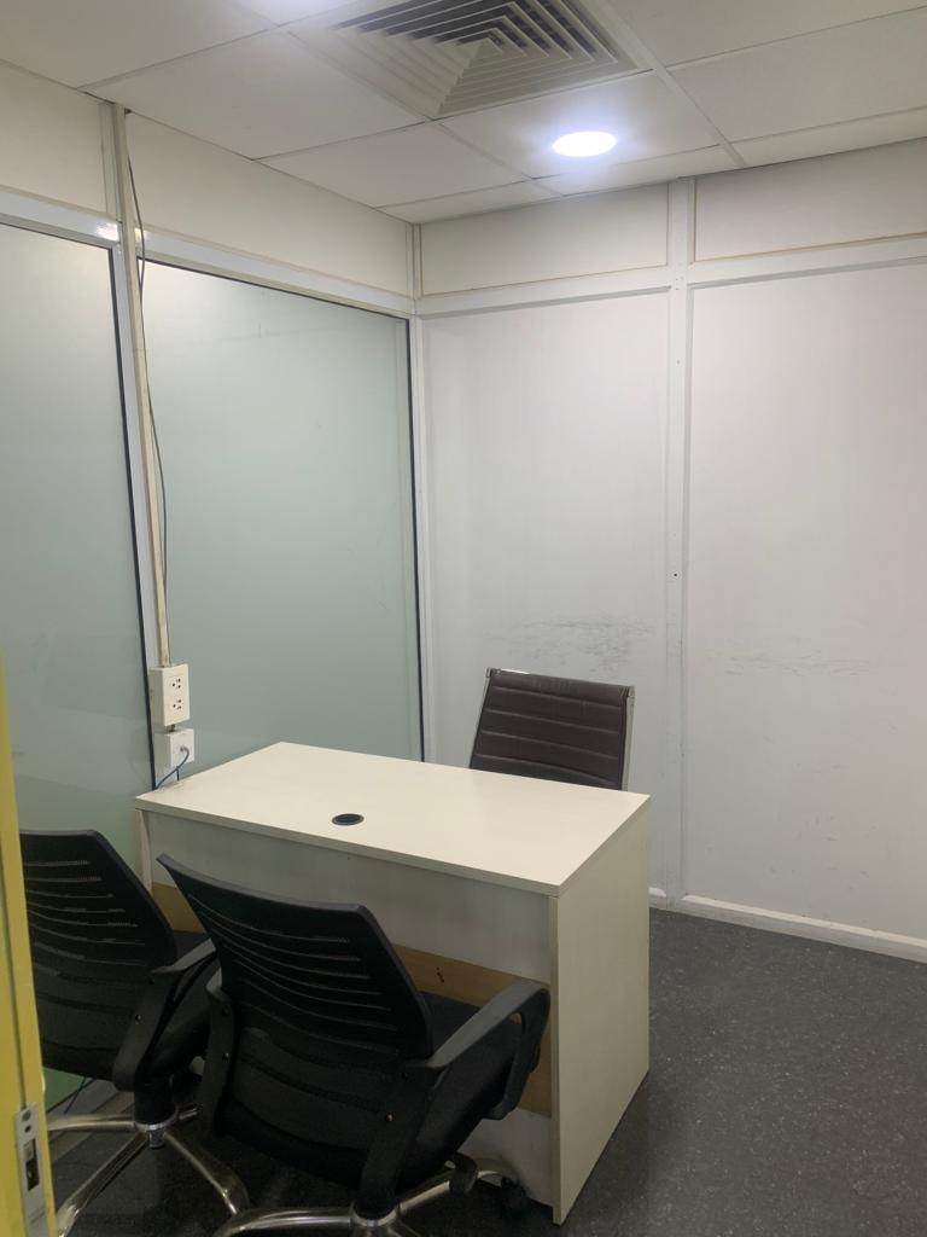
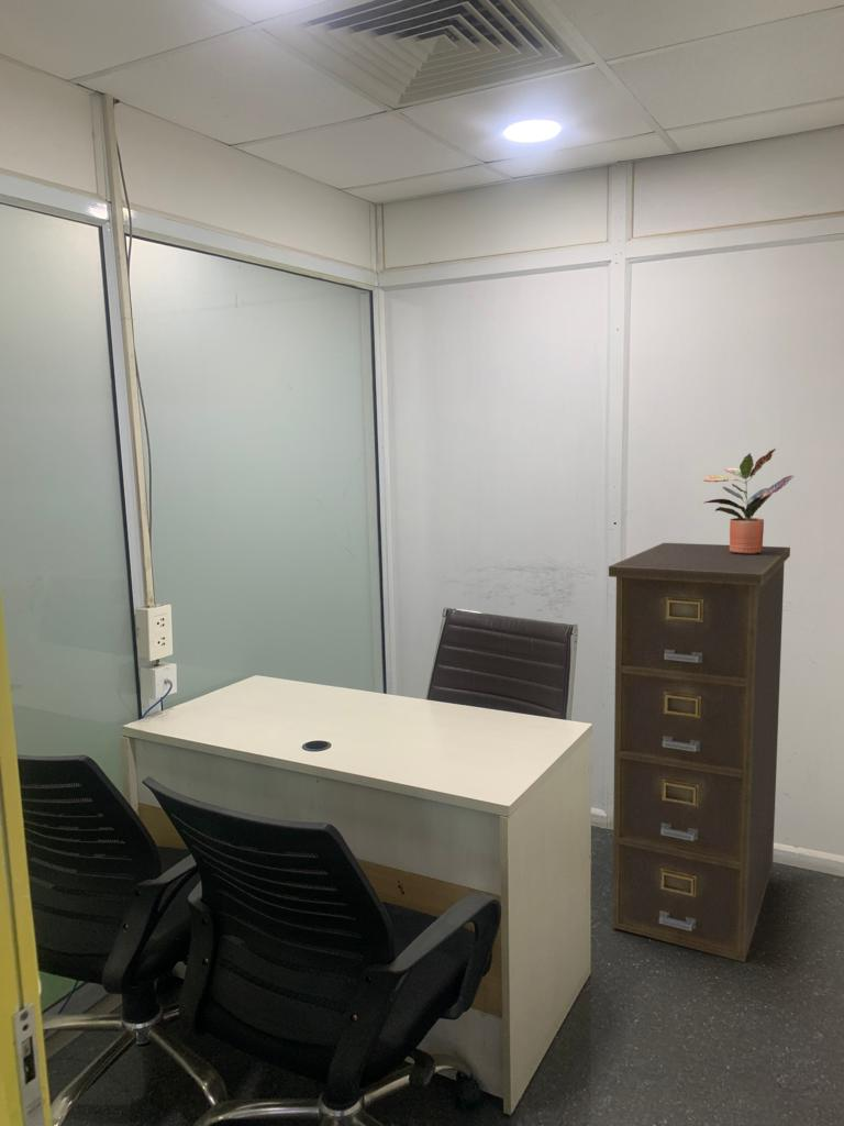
+ potted plant [701,448,796,554]
+ filing cabinet [608,542,791,963]
